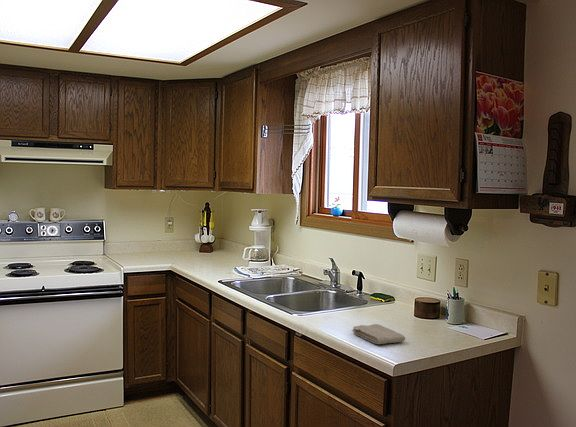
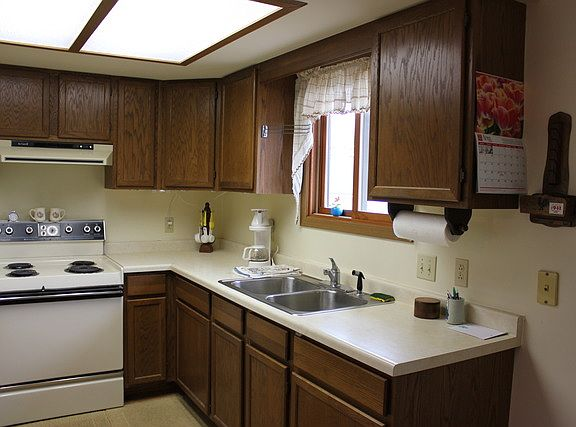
- washcloth [351,323,406,345]
